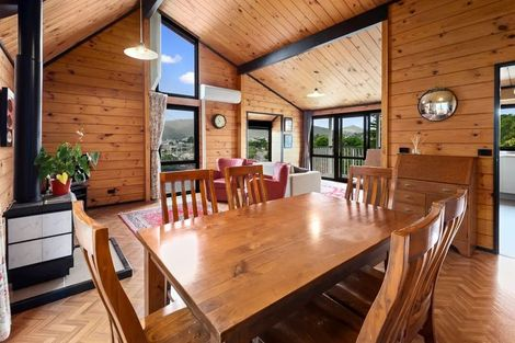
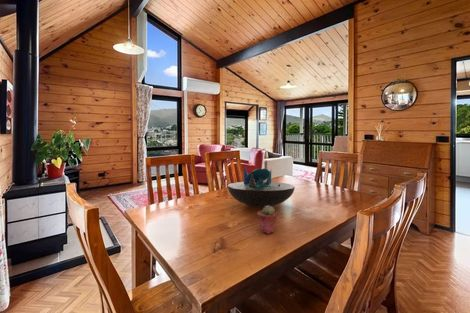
+ decorative bowl [227,165,295,208]
+ potted succulent [257,206,279,235]
